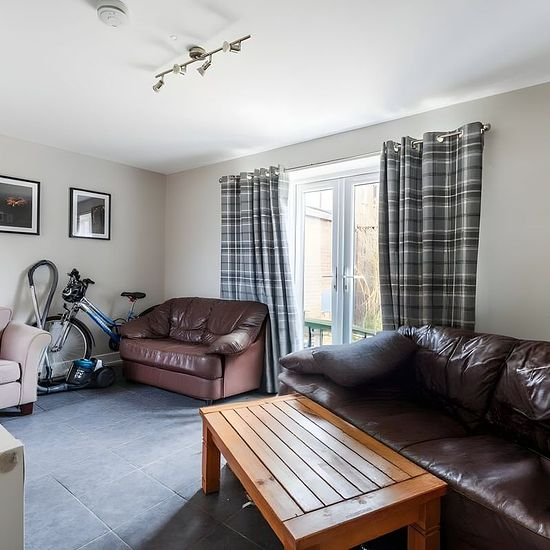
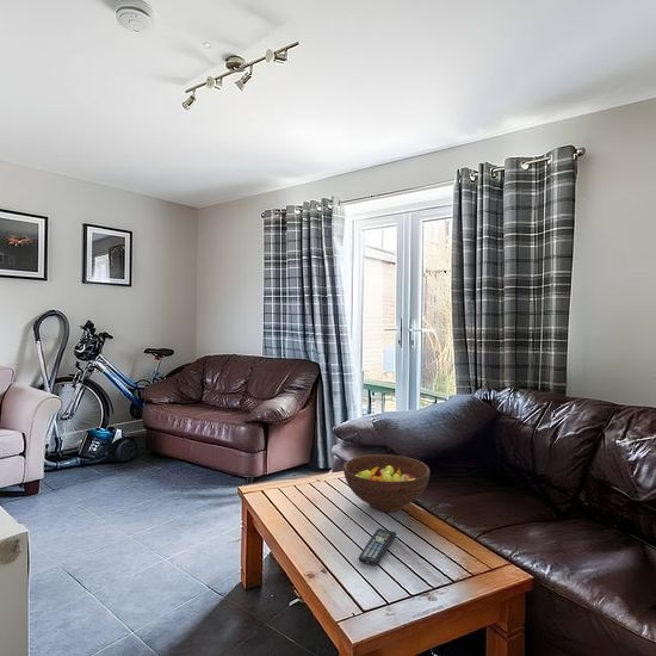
+ fruit bowl [342,453,431,513]
+ remote control [357,527,397,567]
